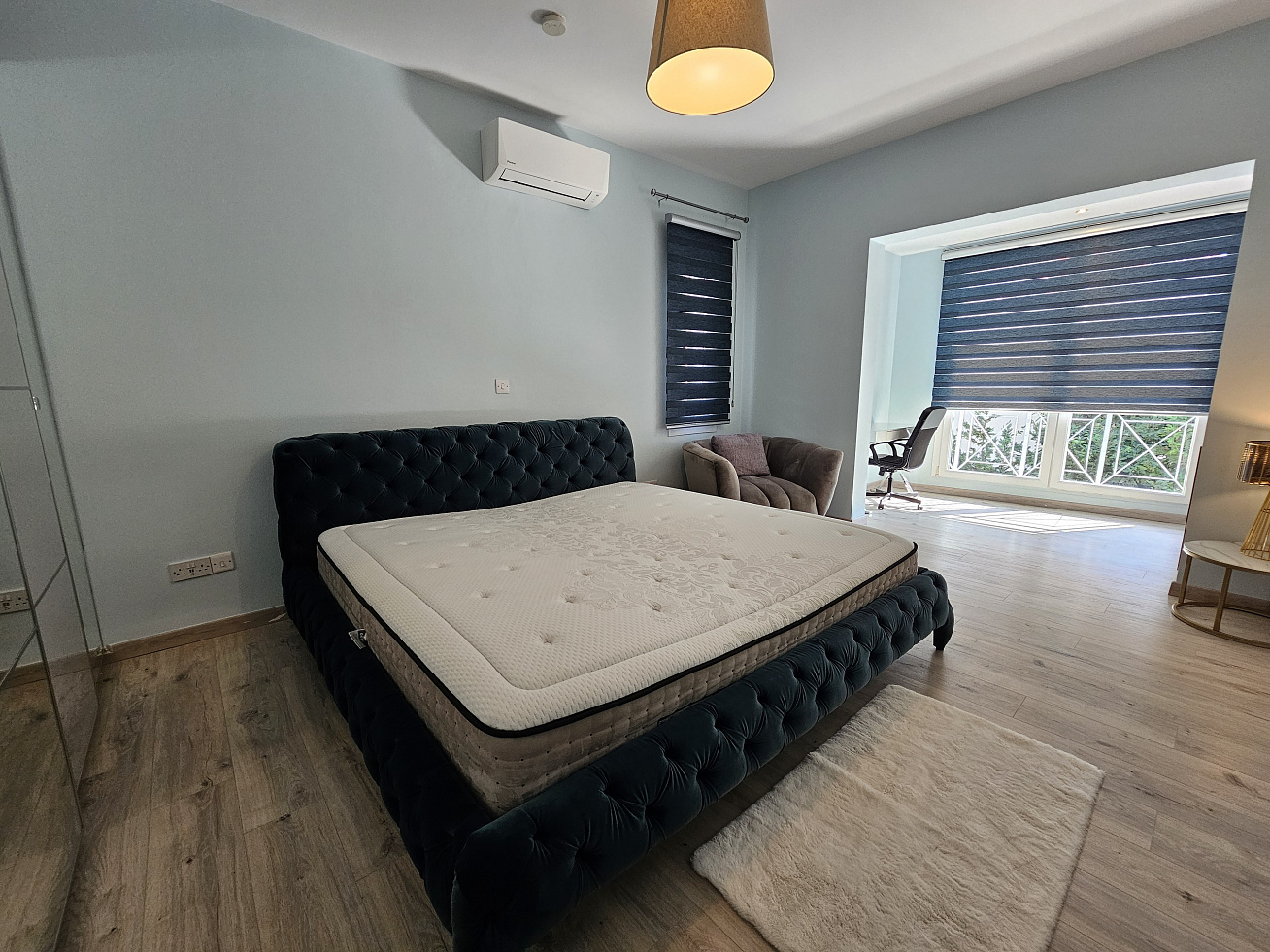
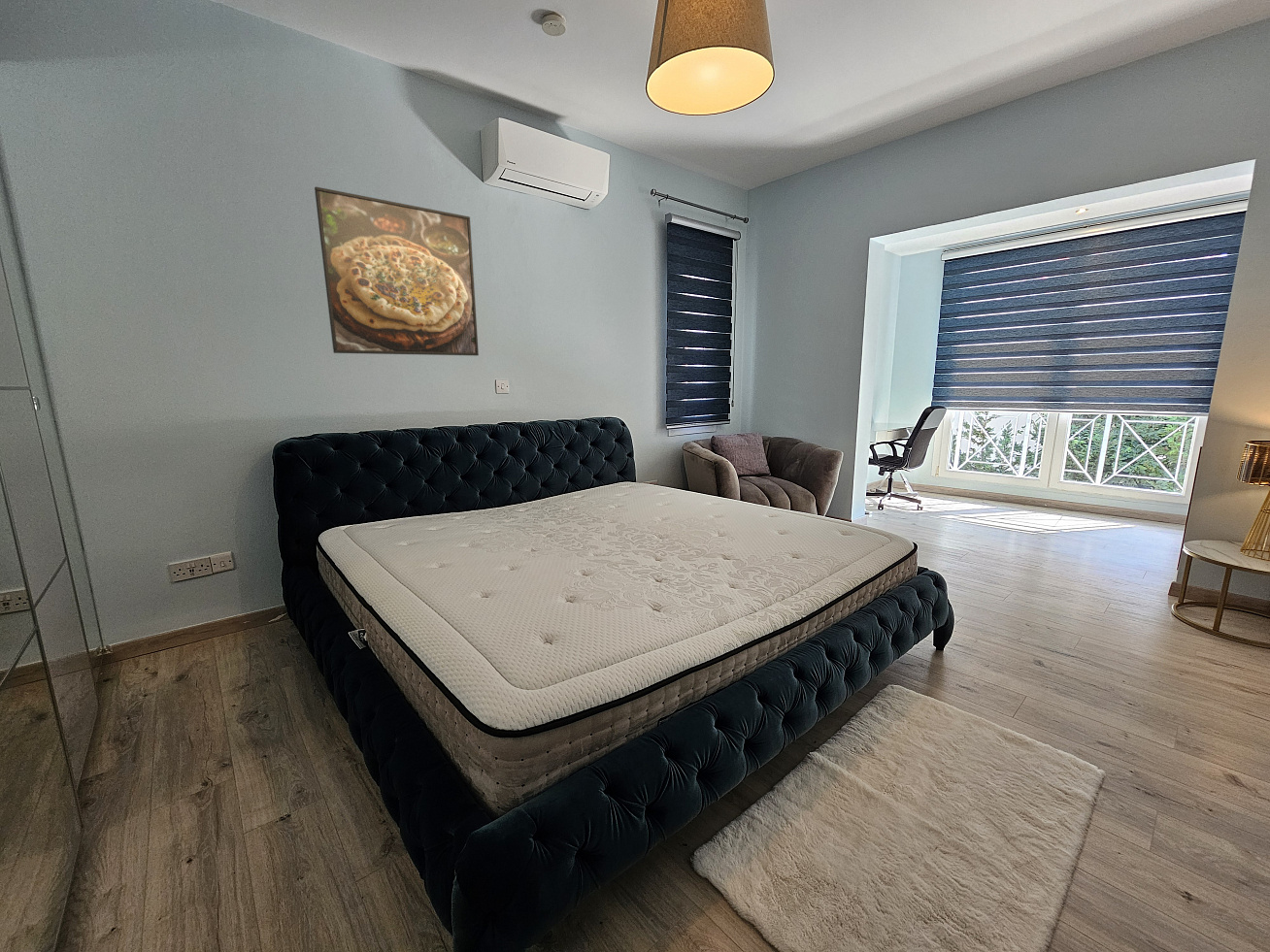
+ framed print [314,185,480,356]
